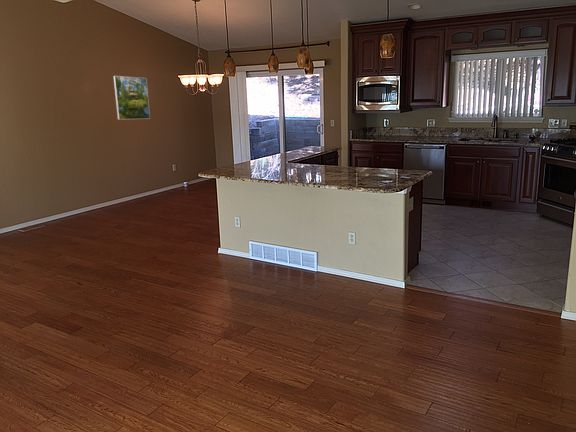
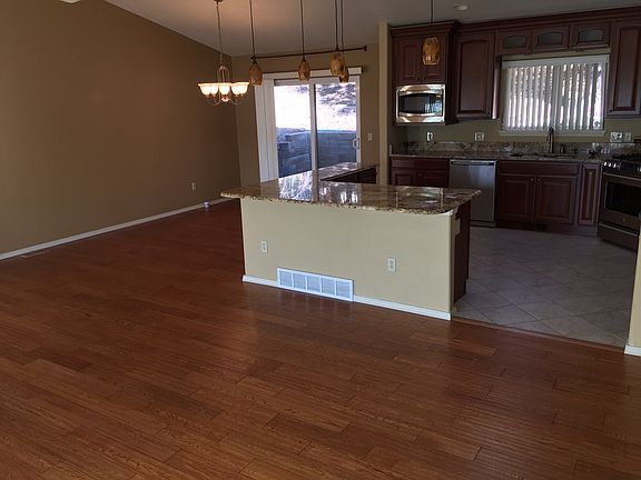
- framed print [112,75,151,121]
